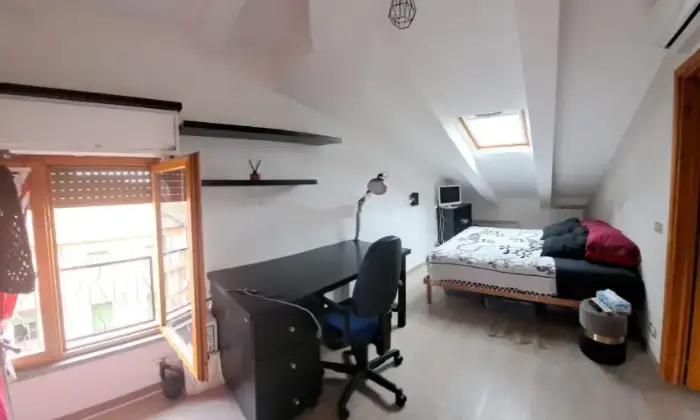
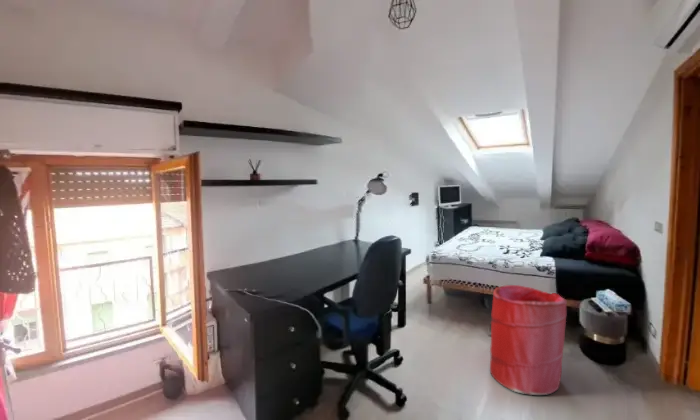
+ laundry hamper [489,284,568,396]
